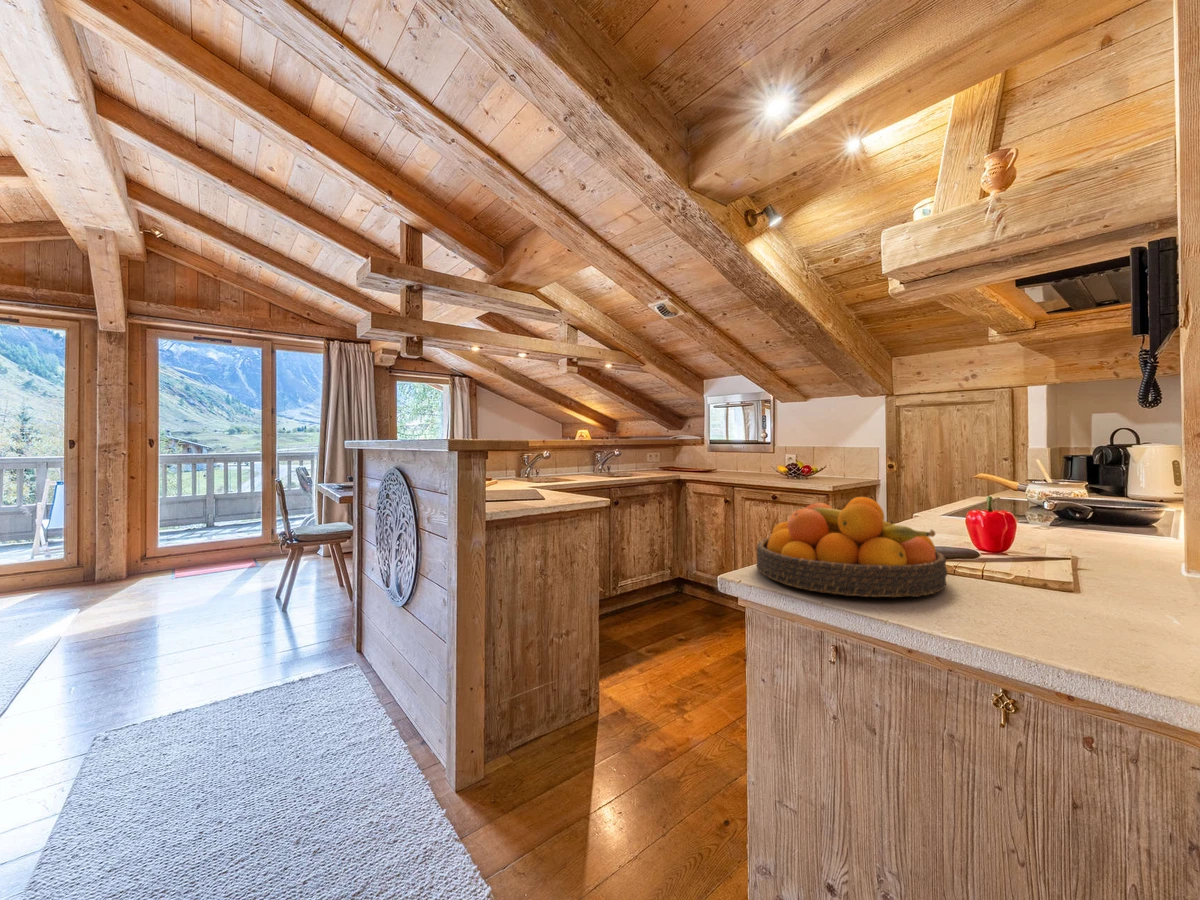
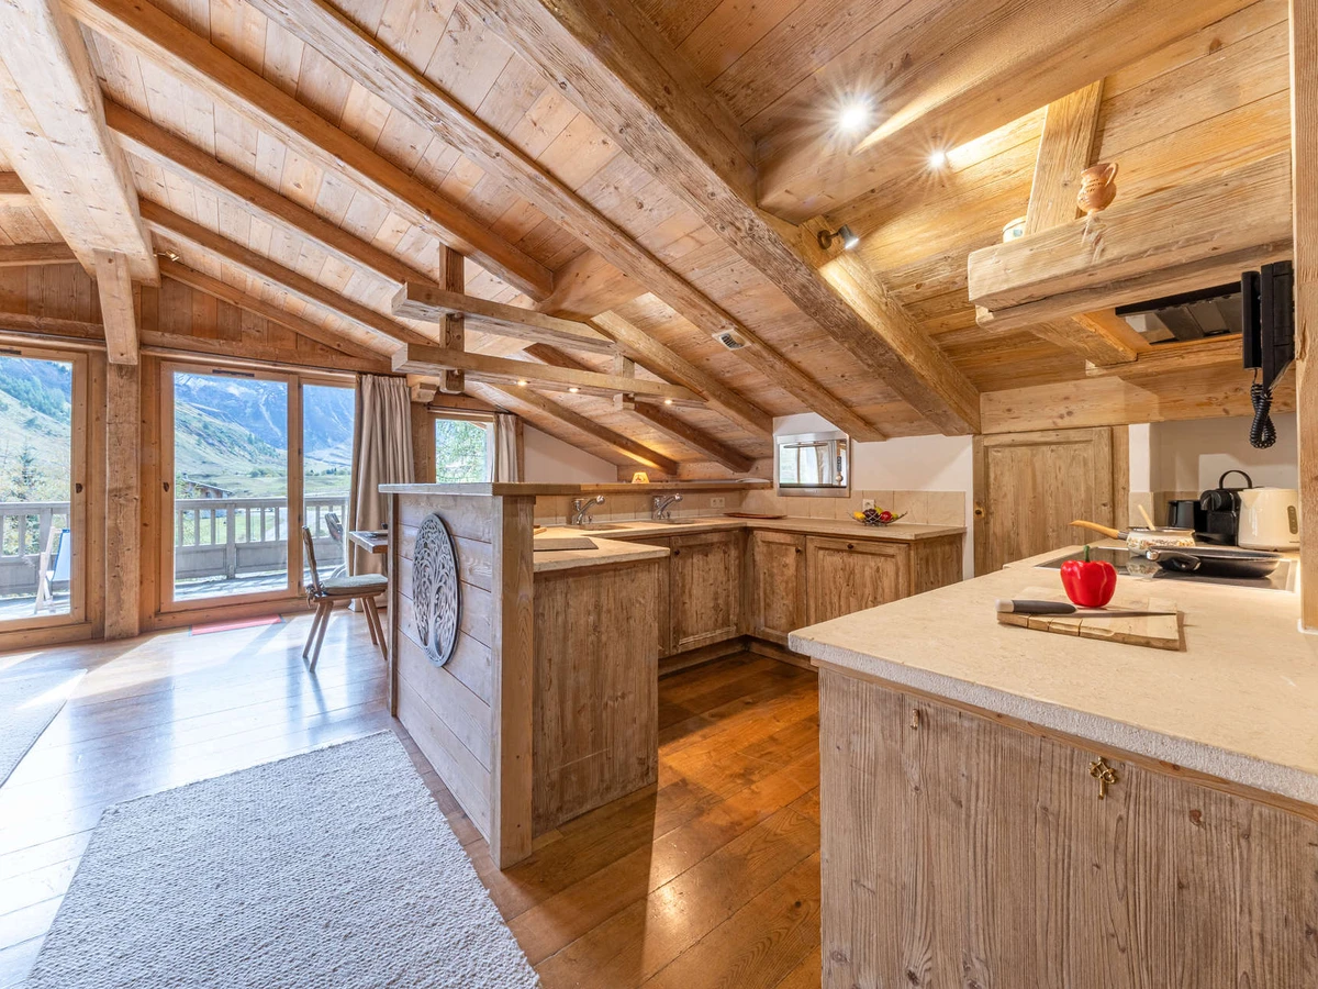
- fruit bowl [756,496,948,598]
